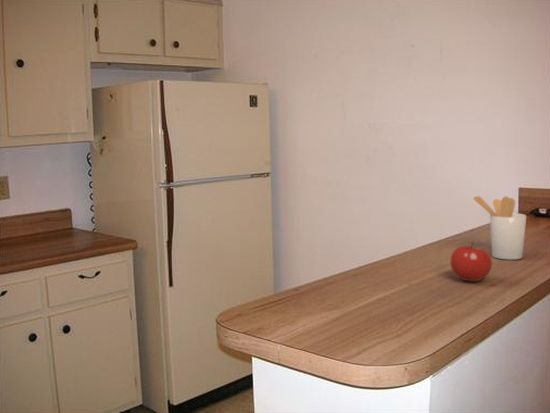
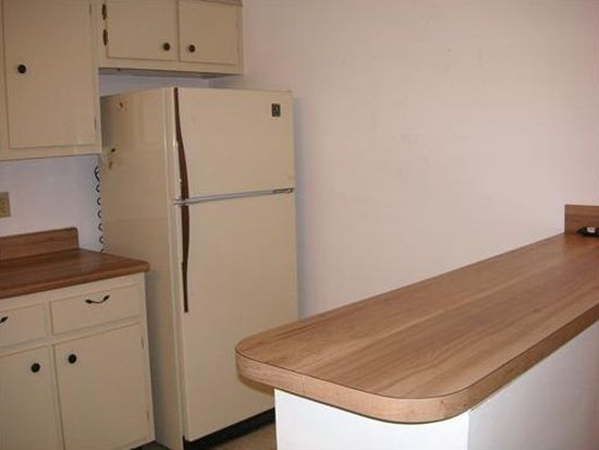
- utensil holder [472,195,527,261]
- fruit [450,240,493,282]
